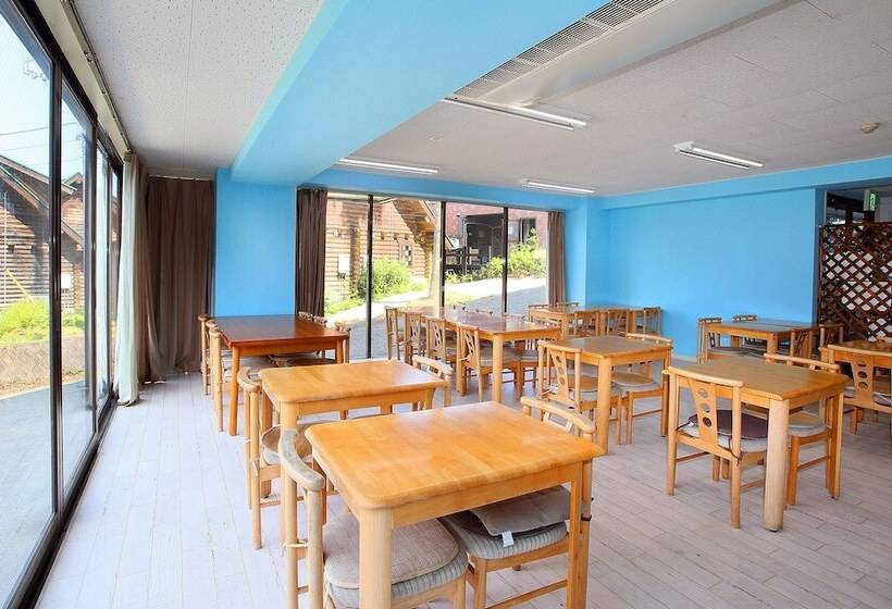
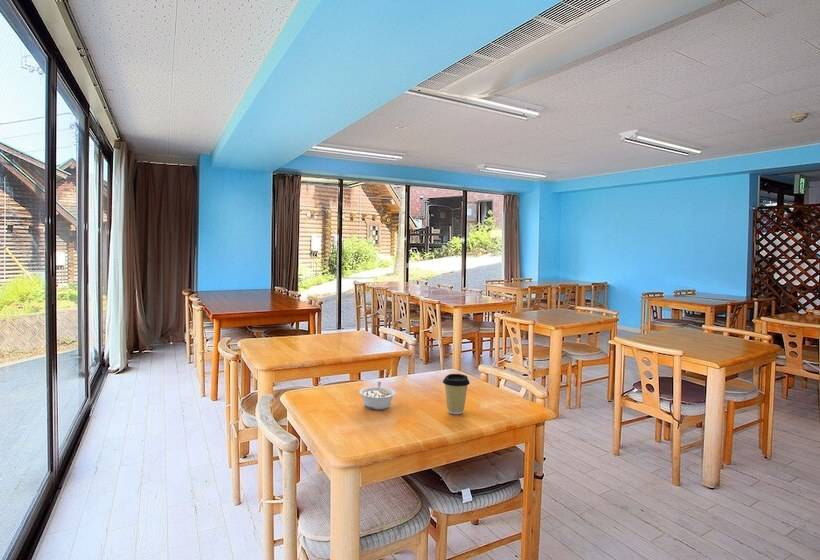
+ legume [358,381,397,410]
+ coffee cup [442,373,470,415]
